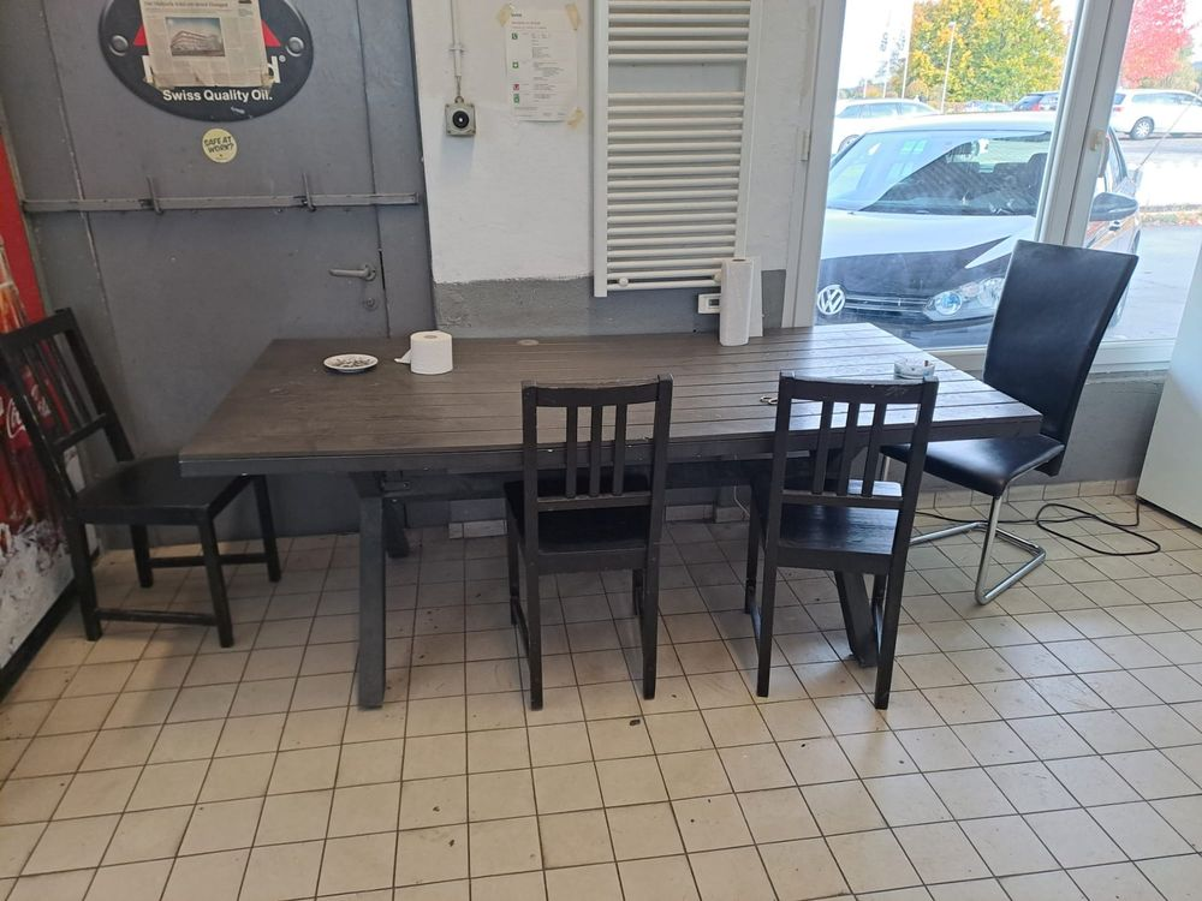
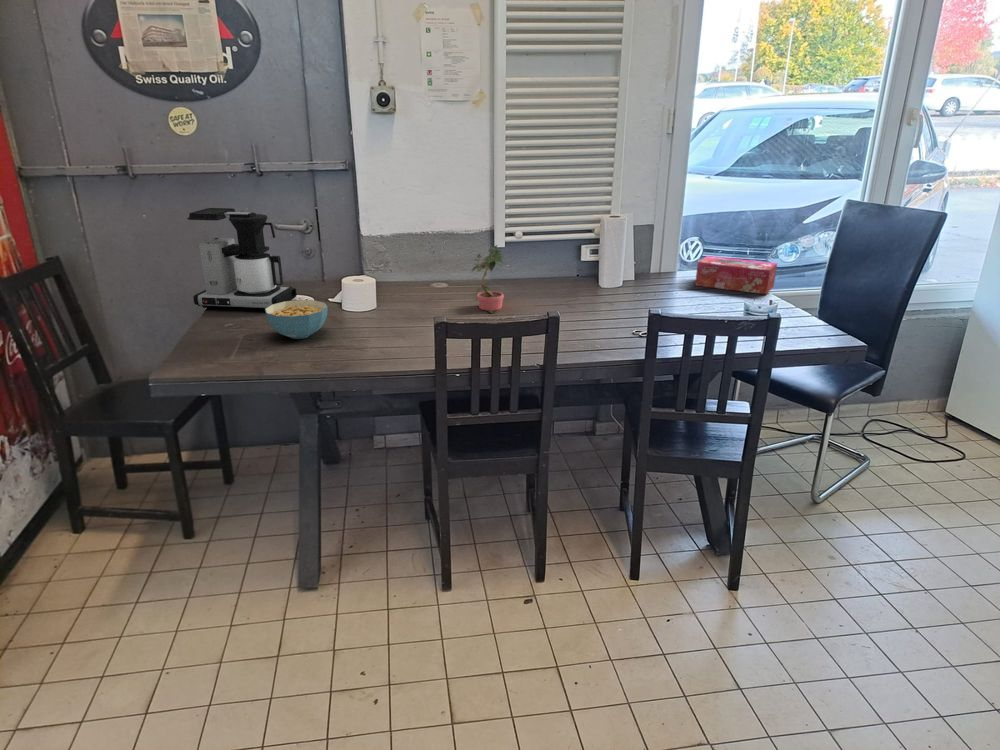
+ potted plant [471,244,506,314]
+ cereal bowl [264,299,329,340]
+ coffee maker [186,207,298,309]
+ tissue box [694,255,778,295]
